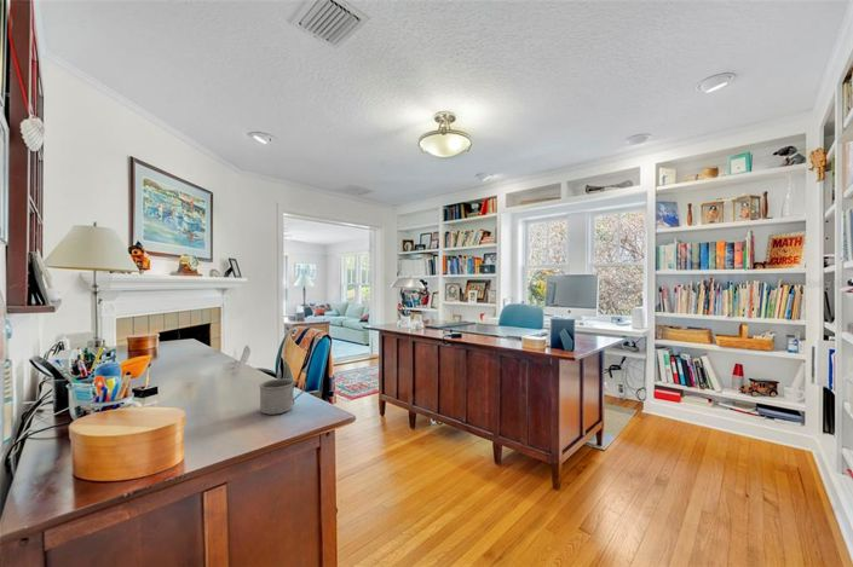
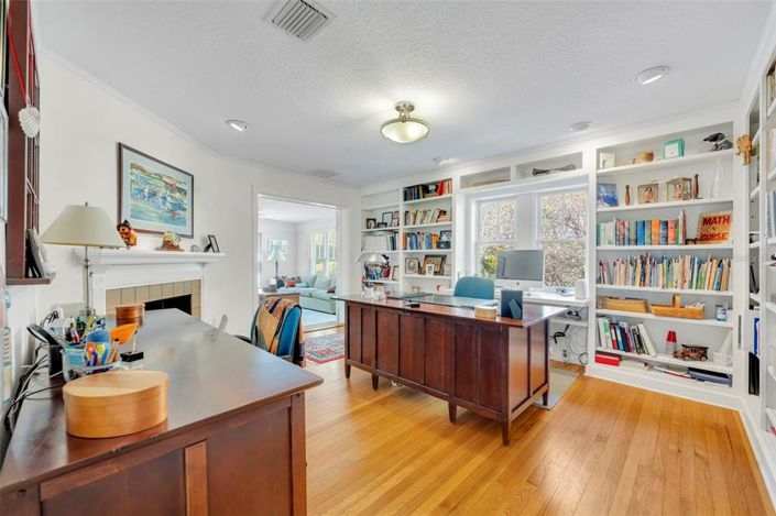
- mug [258,377,307,416]
